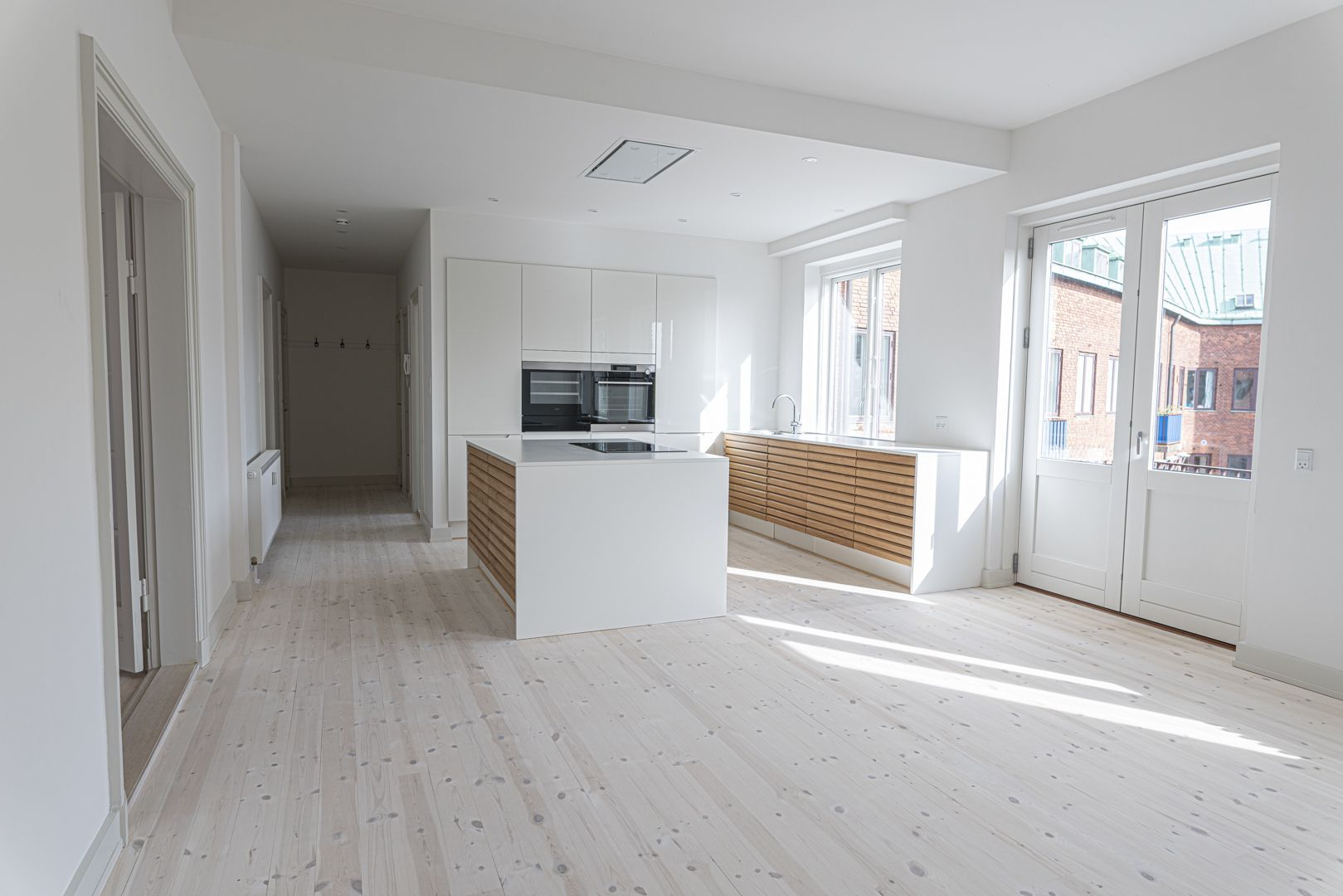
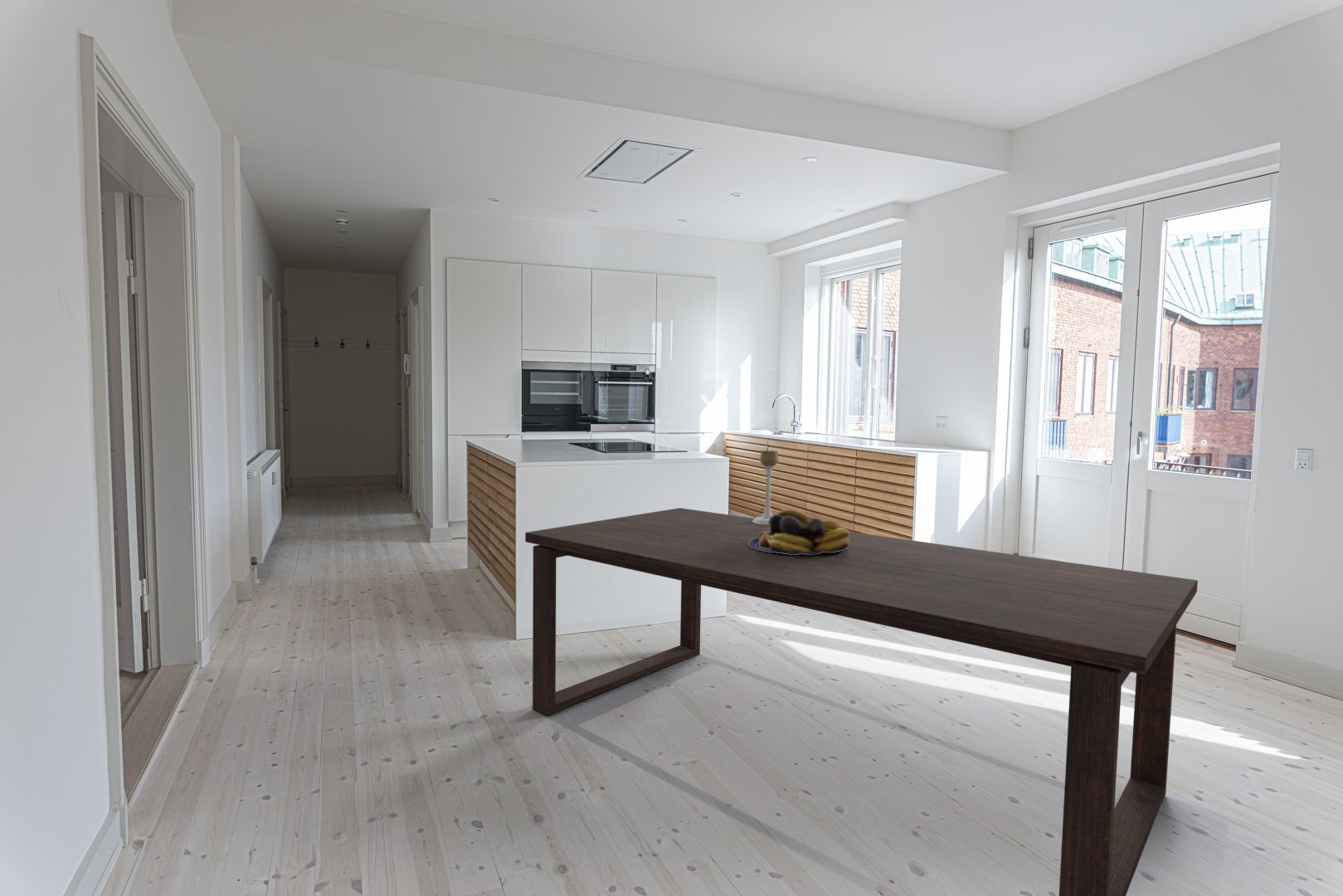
+ candle holder [753,450,780,524]
+ fruit bowl [748,509,849,555]
+ dining table [524,507,1199,896]
